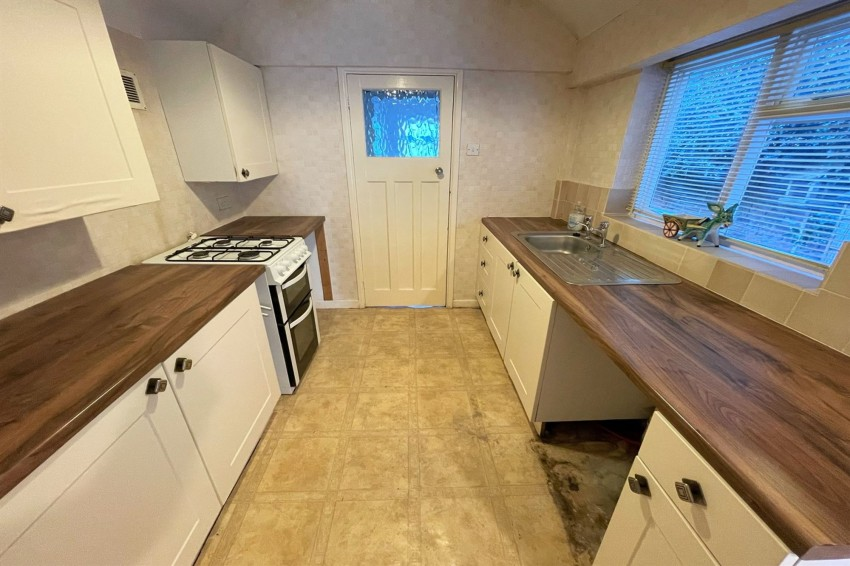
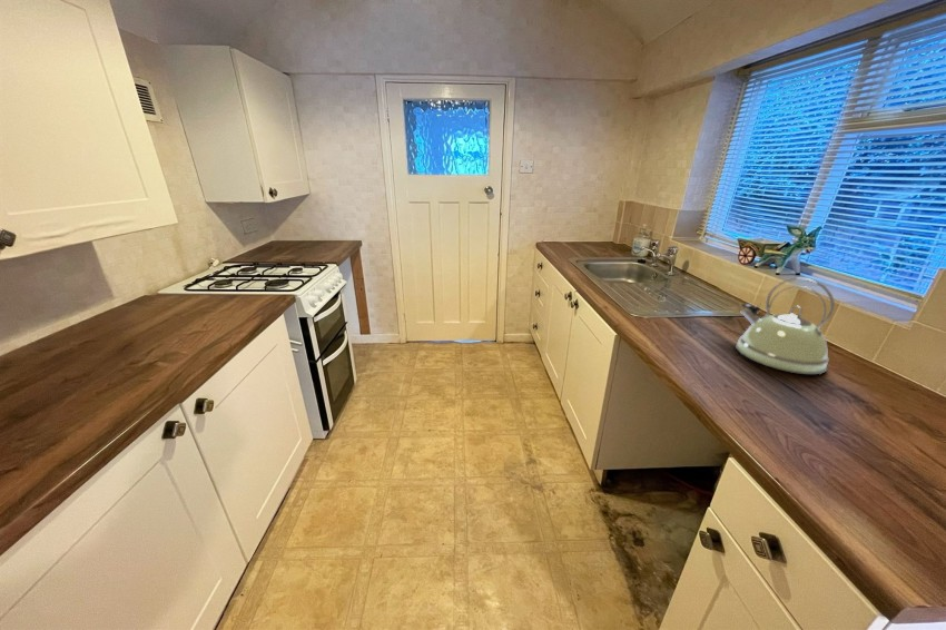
+ kettle [735,277,836,375]
